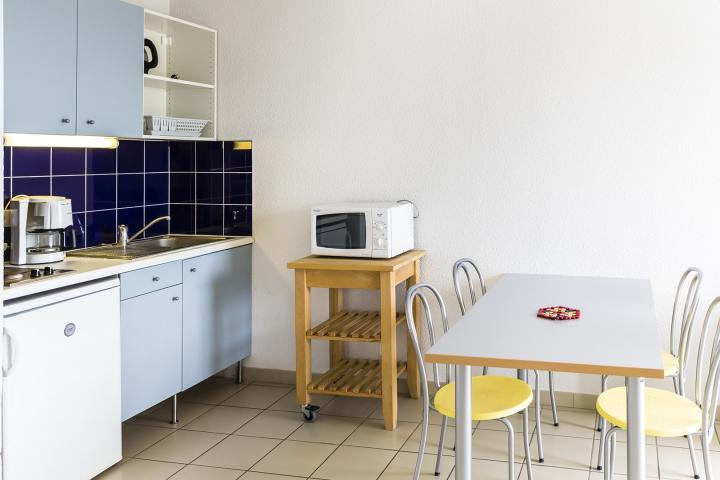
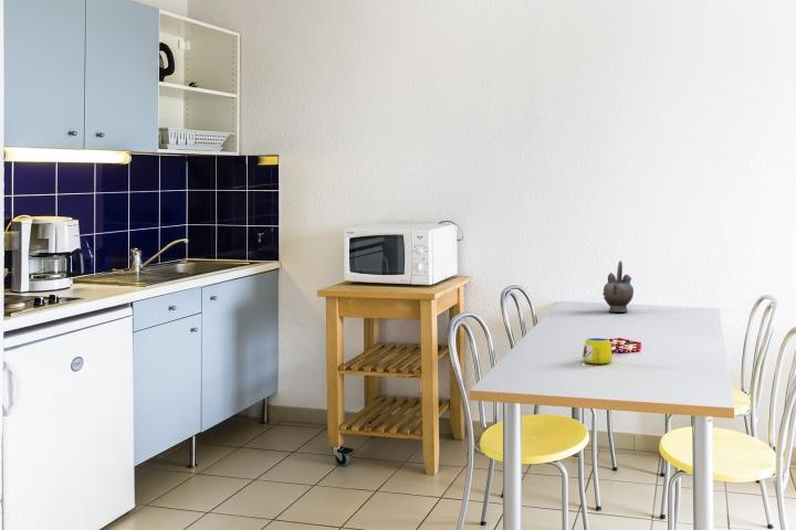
+ teapot [601,259,635,314]
+ mug [582,337,614,364]
